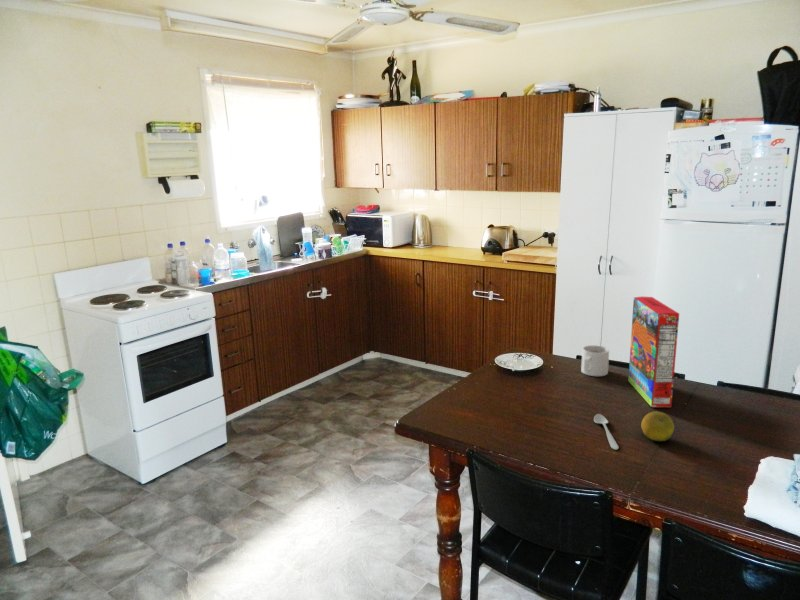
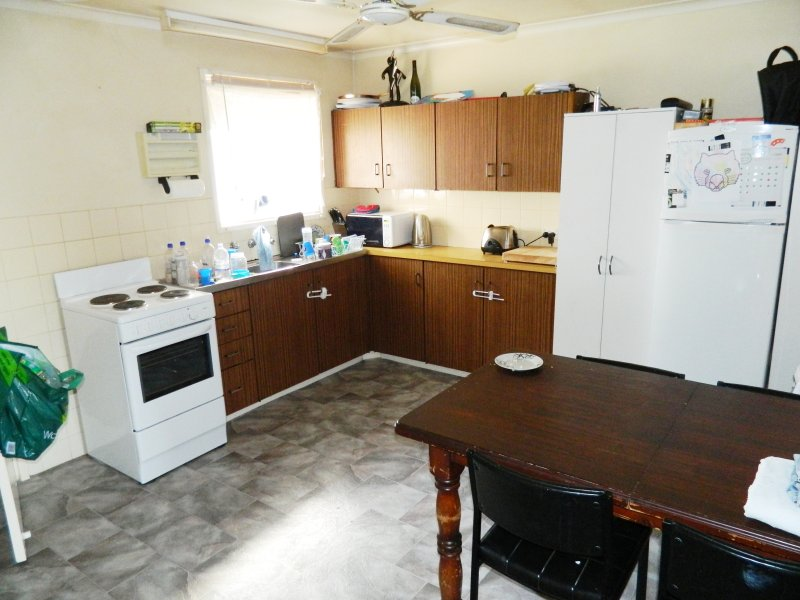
- cereal box [627,296,680,408]
- fruit [640,410,675,442]
- spoon [593,413,620,451]
- mug [580,344,610,377]
